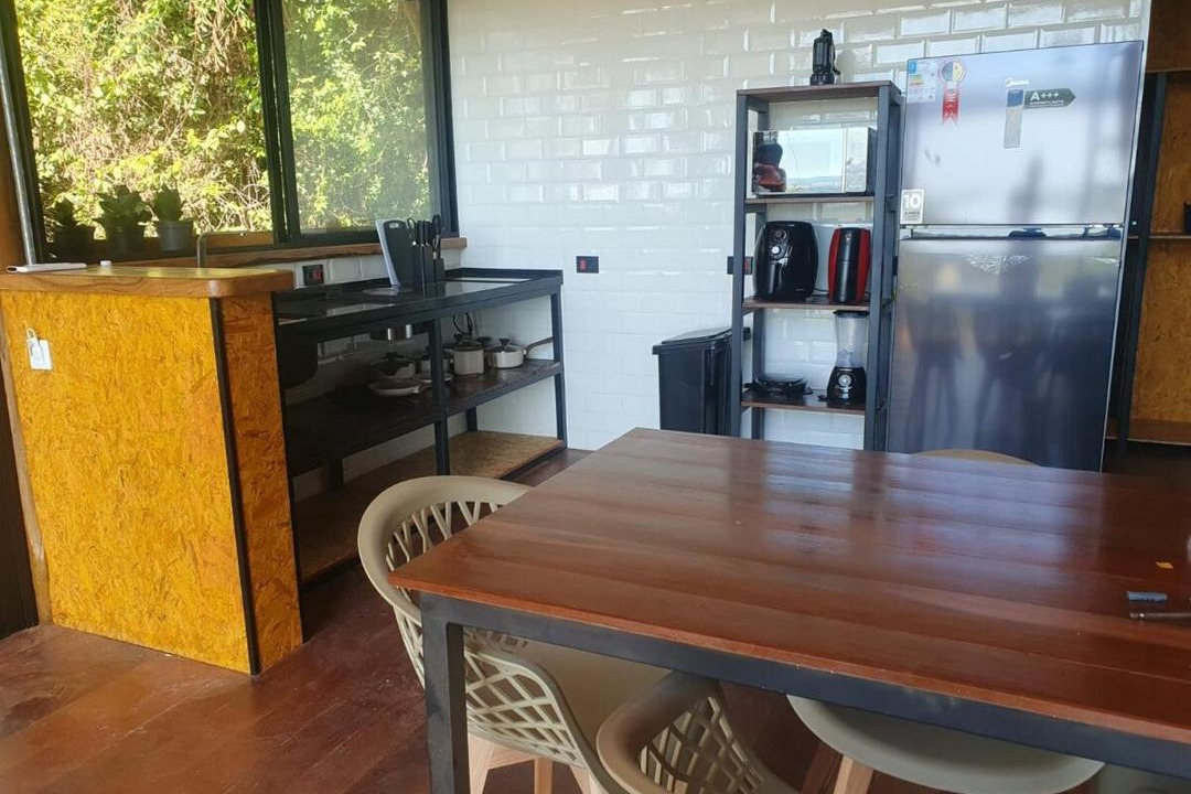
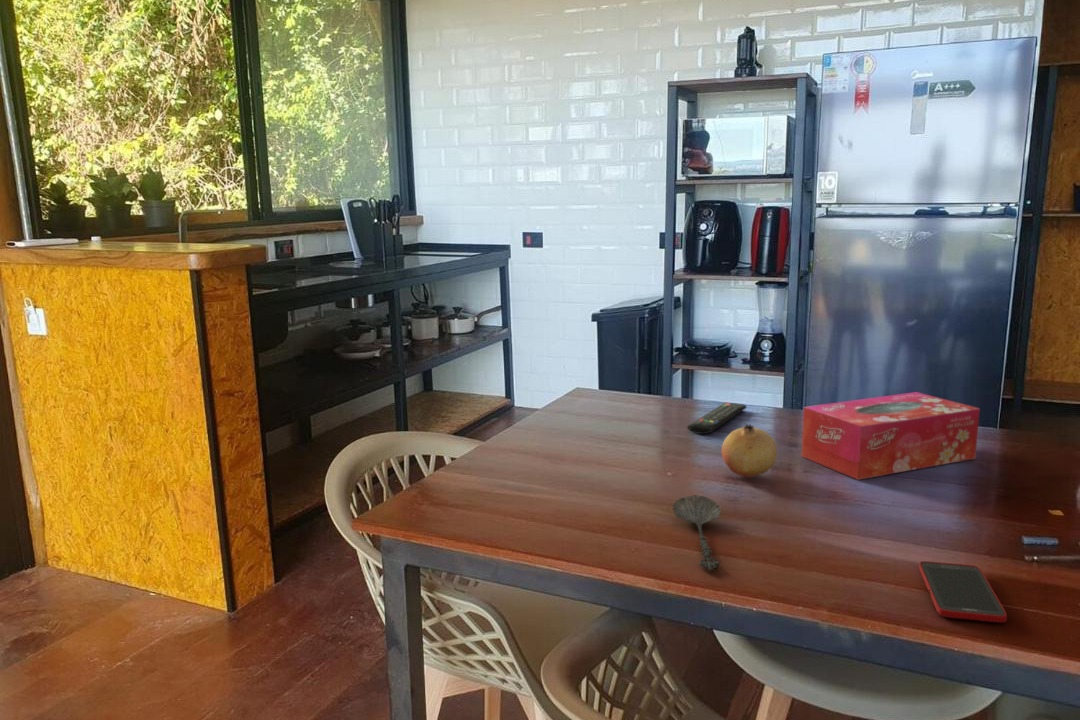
+ cell phone [918,560,1008,624]
+ fruit [721,423,778,478]
+ spoon [672,494,722,572]
+ remote control [686,402,747,435]
+ tissue box [800,391,981,481]
